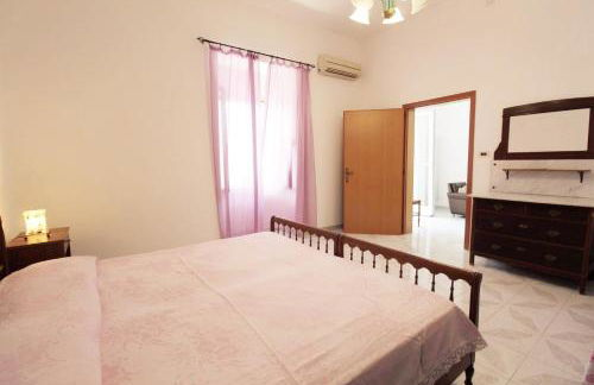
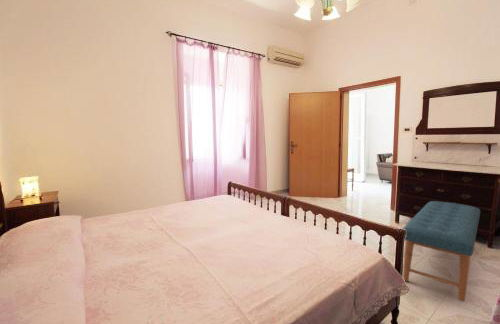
+ bench [402,200,481,302]
